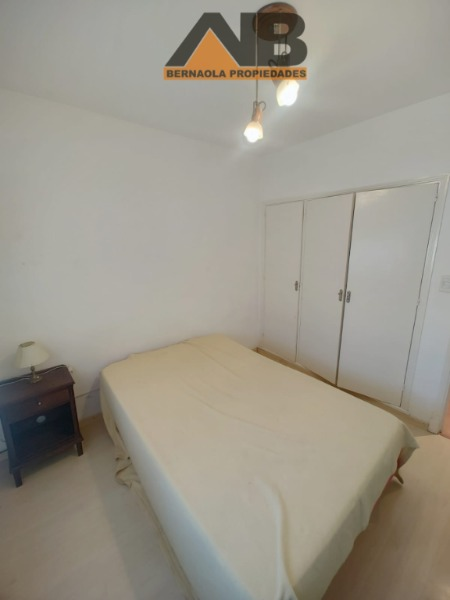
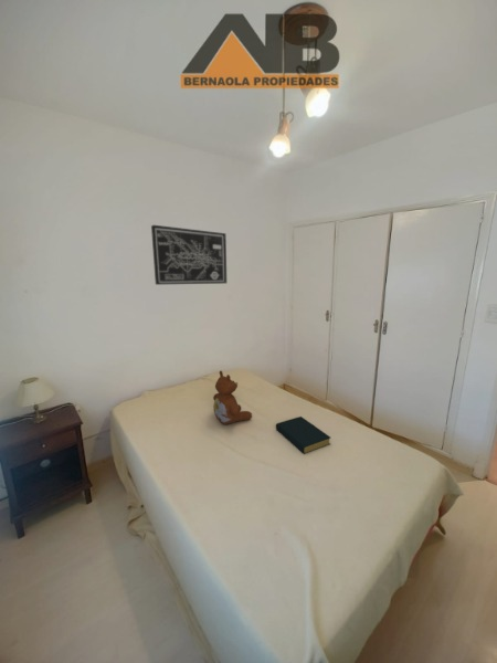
+ wall art [150,224,228,286]
+ hardback book [275,415,331,455]
+ teddy bear [212,370,253,425]
